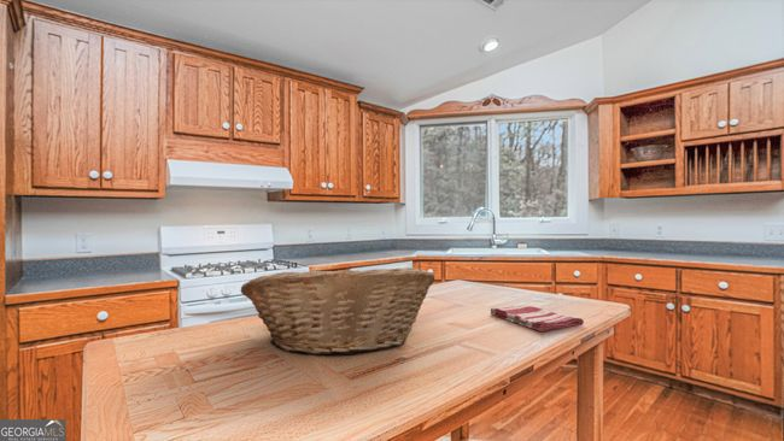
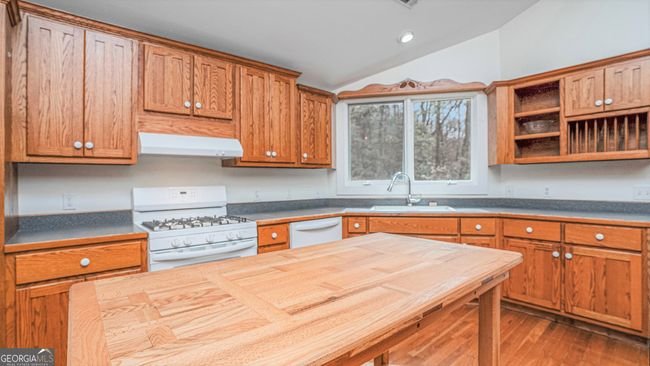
- fruit basket [240,266,435,355]
- dish towel [490,304,585,333]
